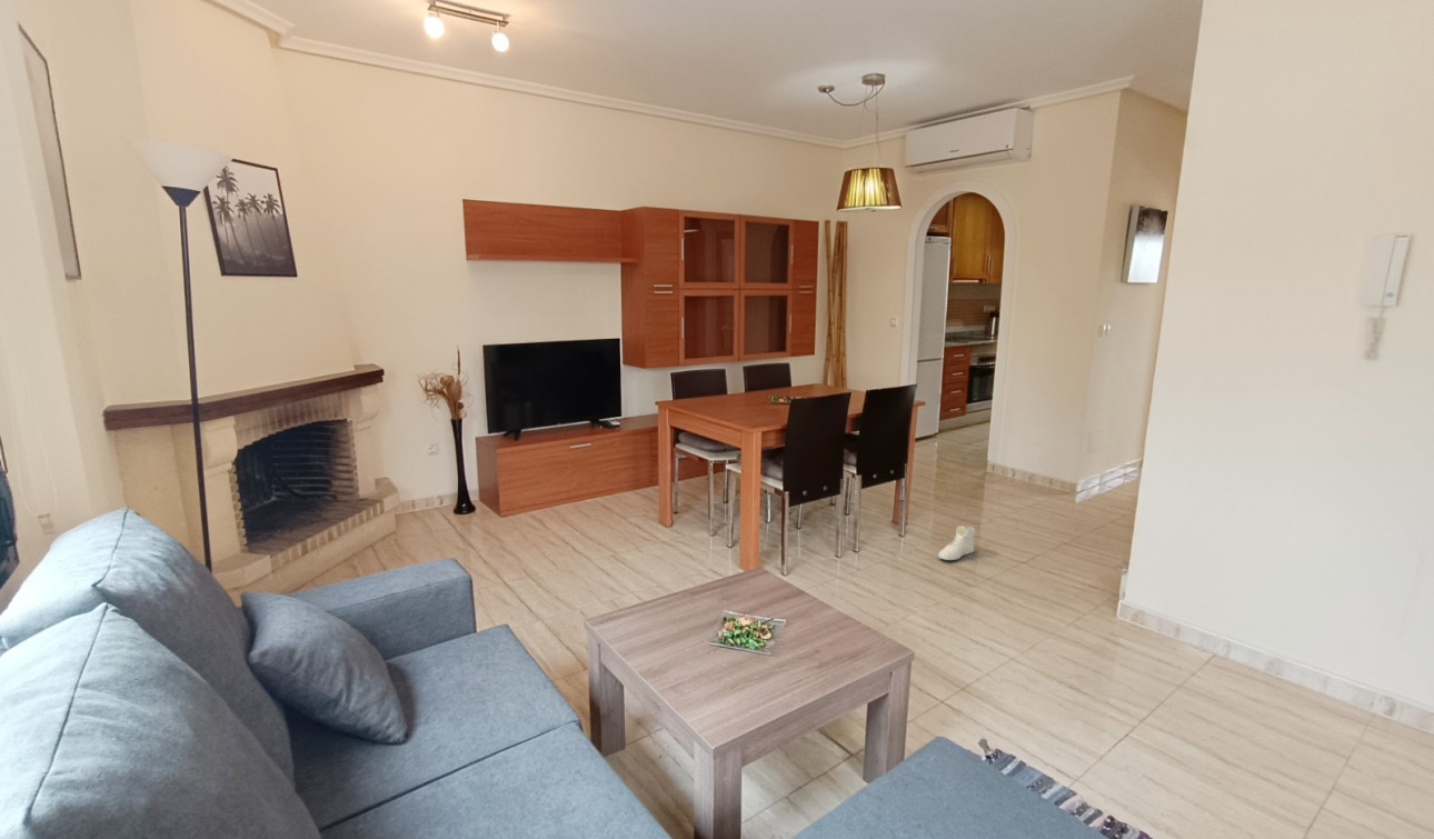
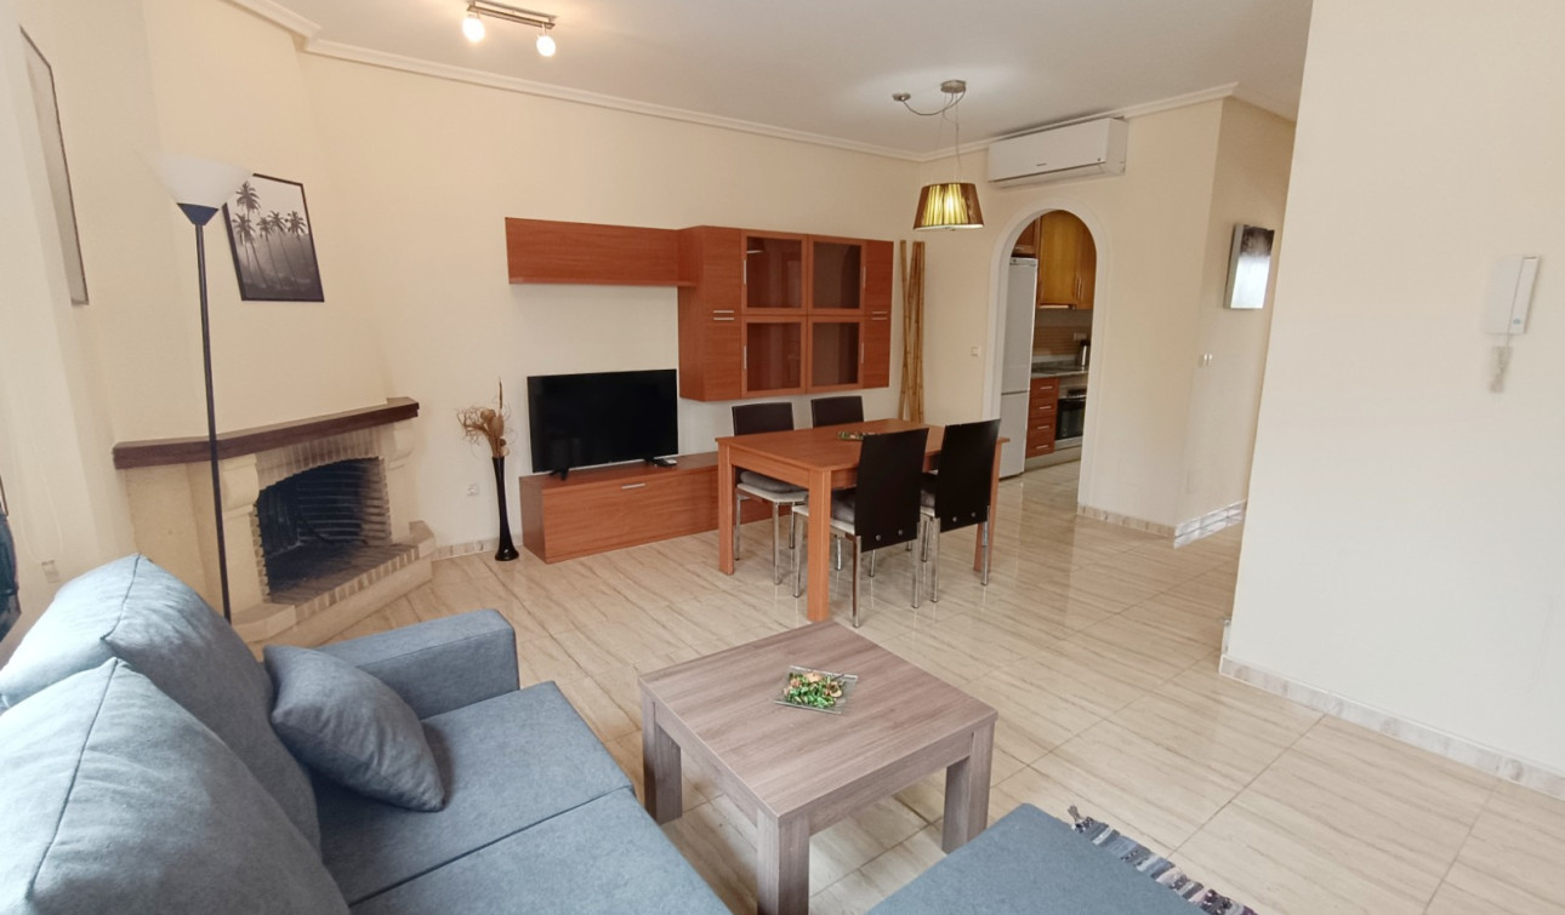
- sneaker [937,525,976,561]
